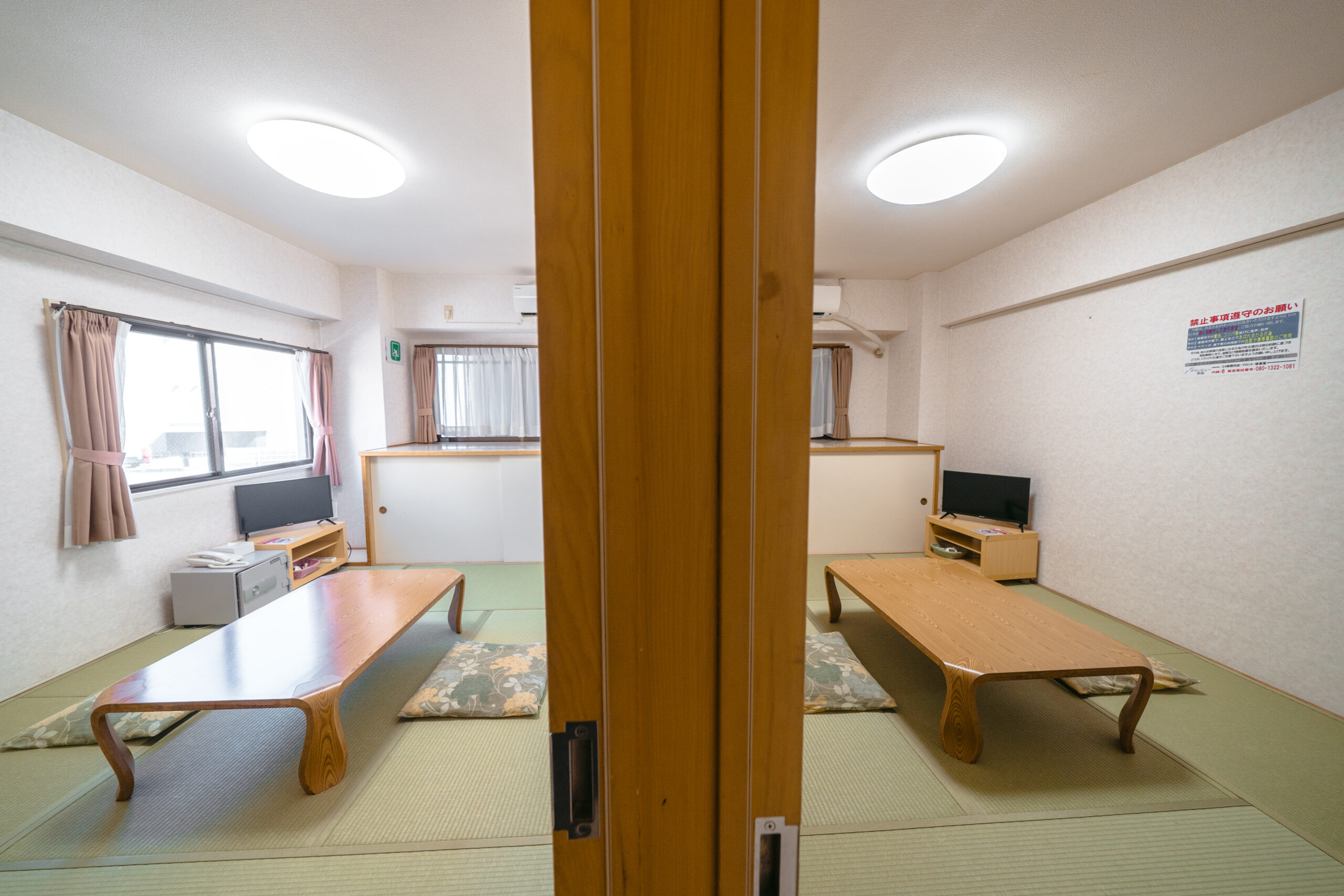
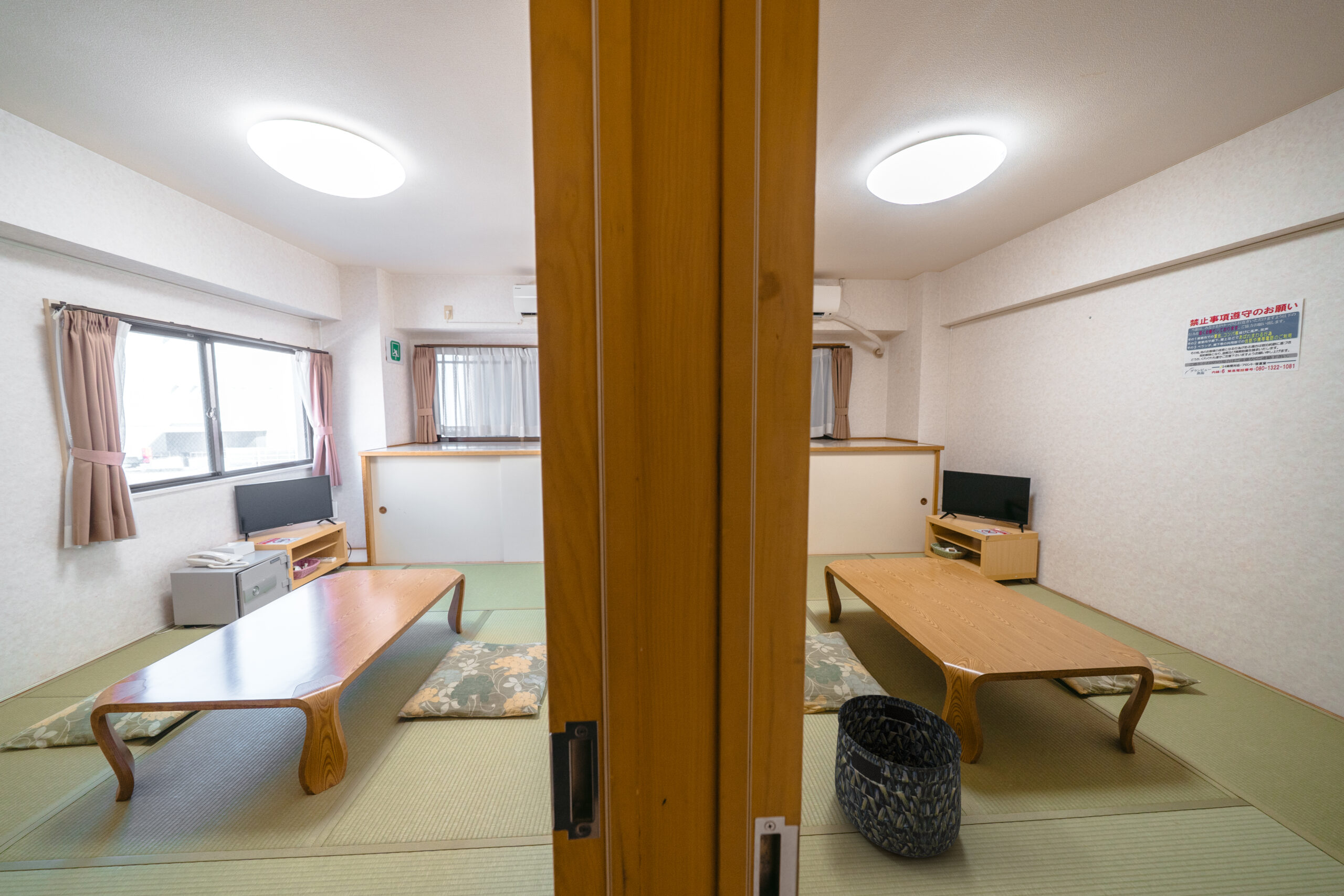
+ basket [834,694,962,858]
